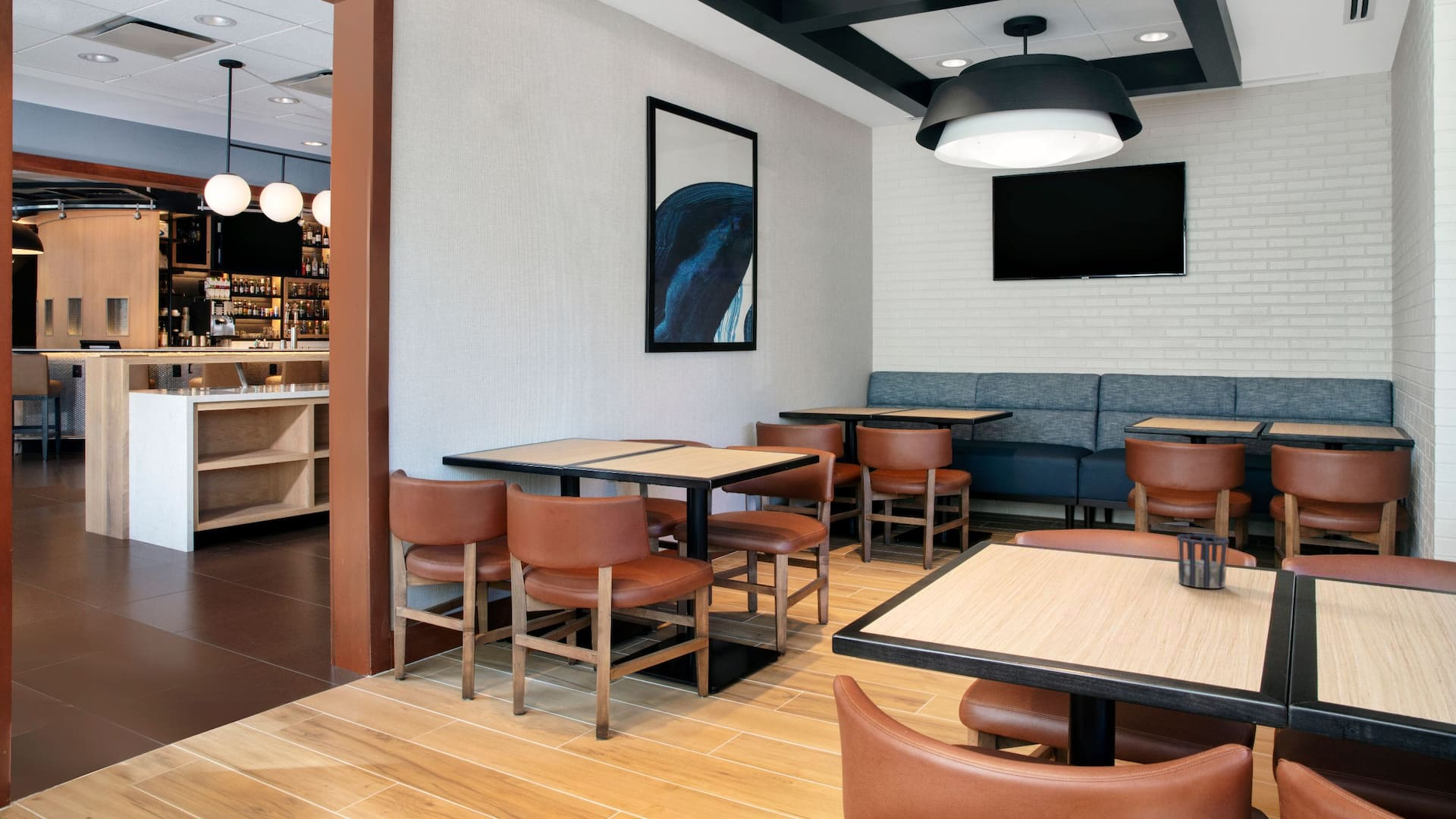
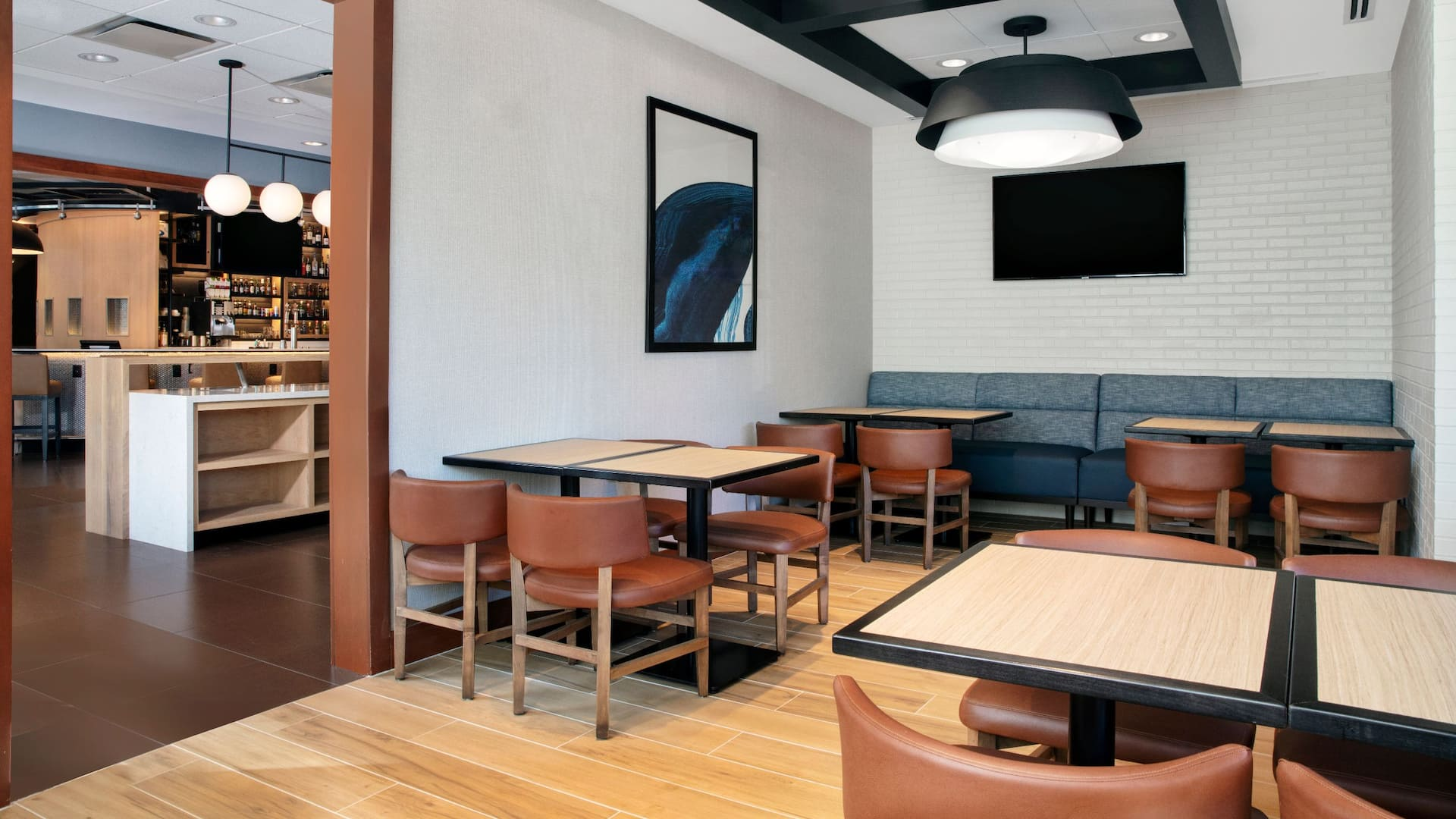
- cup [1176,533,1230,589]
